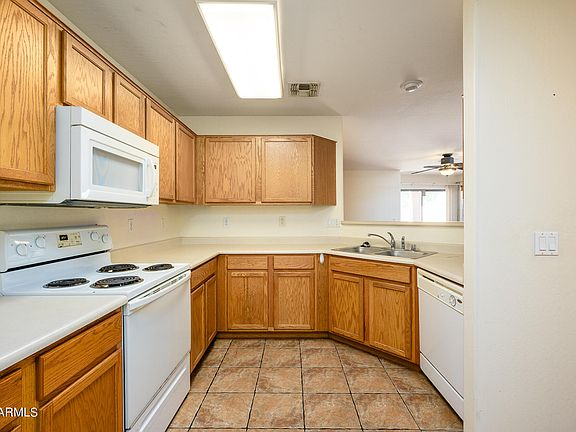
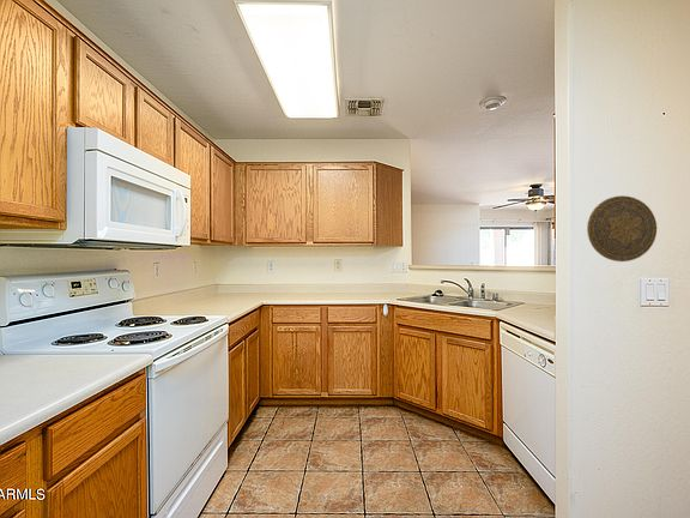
+ decorative plate [586,194,658,263]
